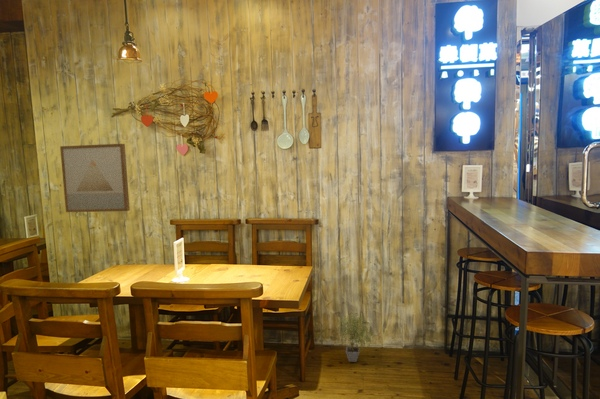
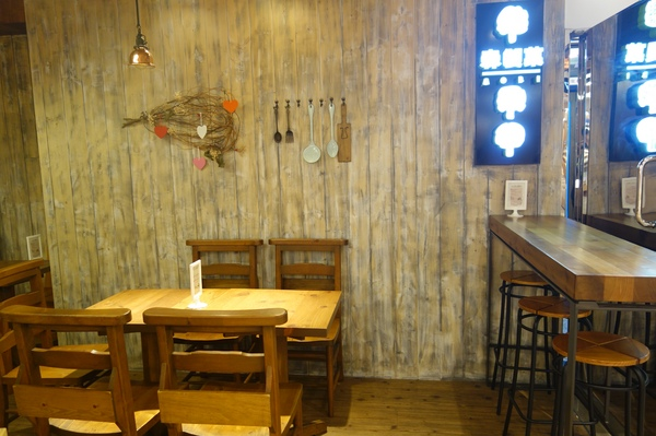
- potted plant [335,313,375,363]
- wall art [59,143,131,213]
